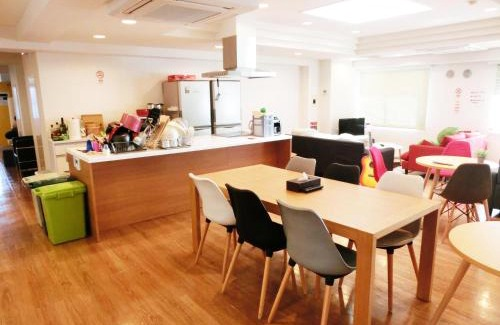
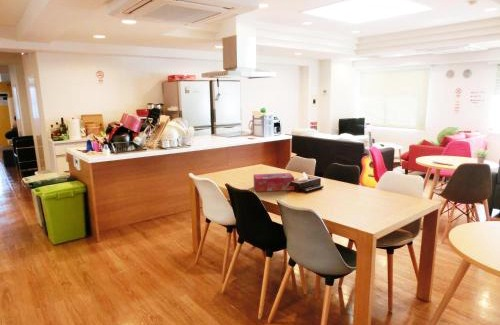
+ tissue box [253,172,295,193]
